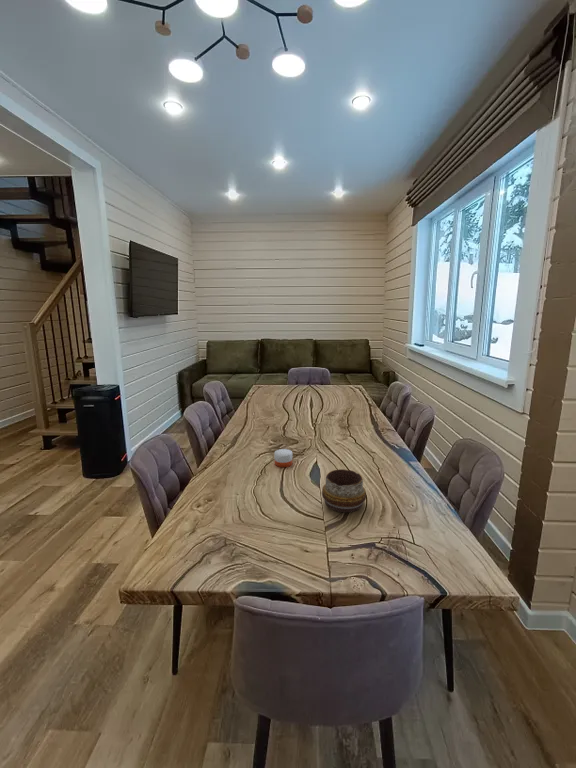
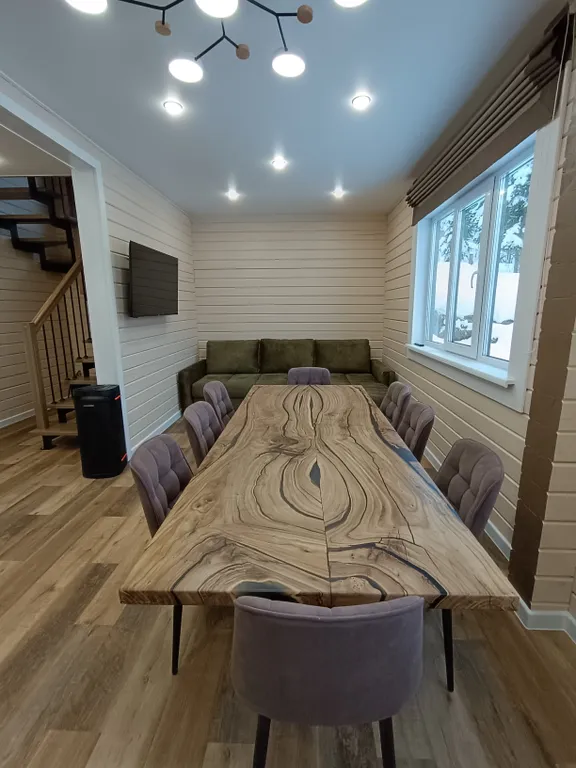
- decorative bowl [321,468,367,514]
- candle [273,448,293,468]
